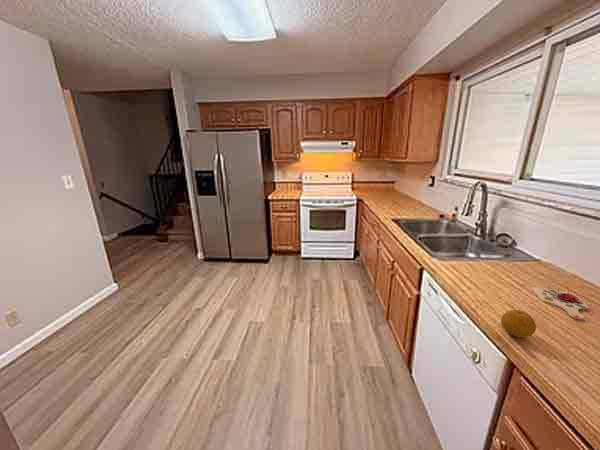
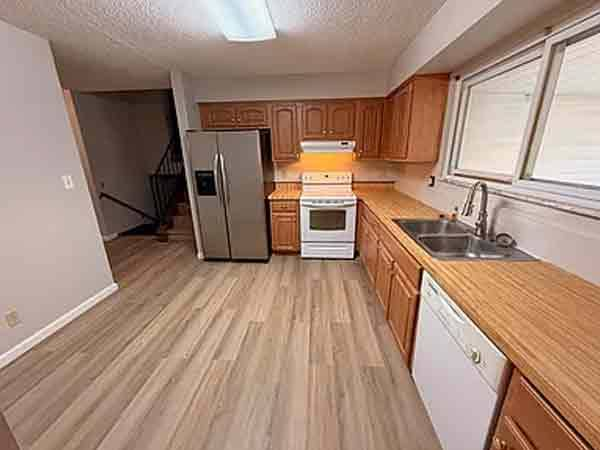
- fruit [500,309,537,339]
- cutting board [530,286,591,321]
